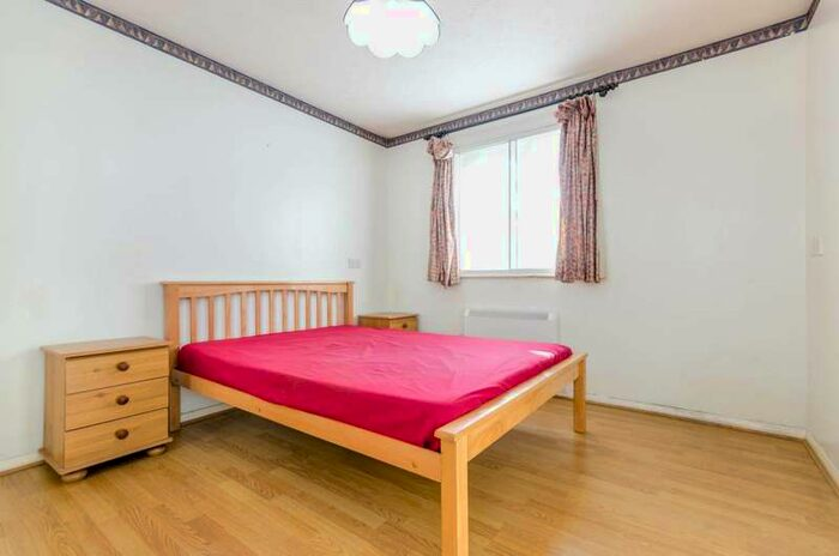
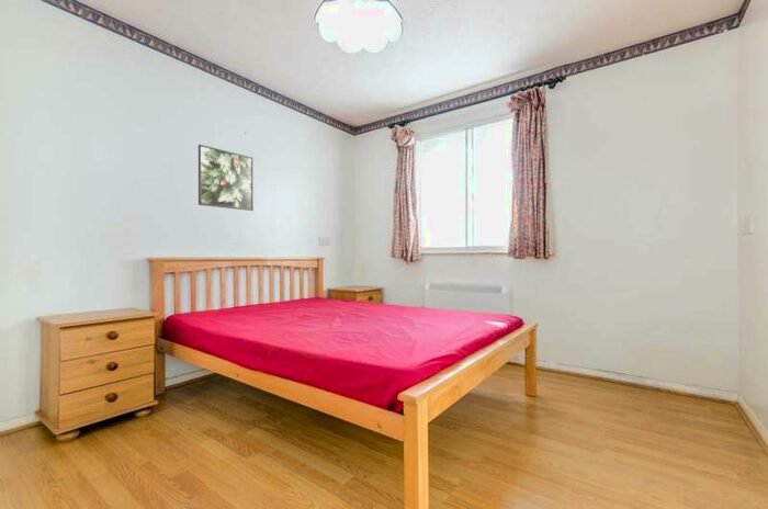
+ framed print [197,144,255,212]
